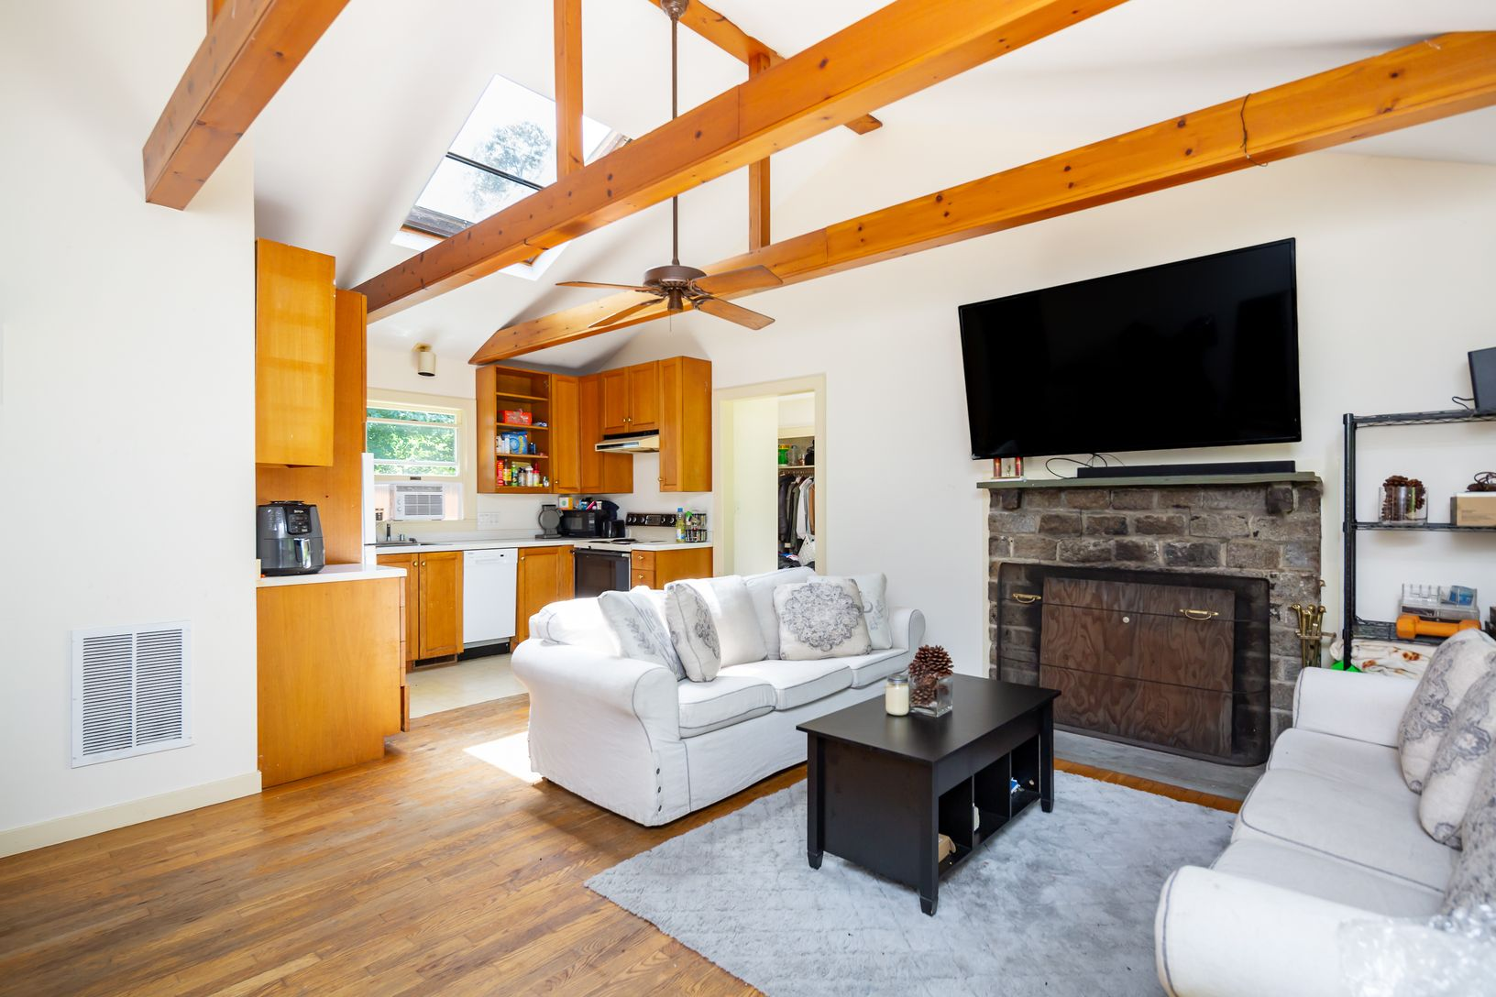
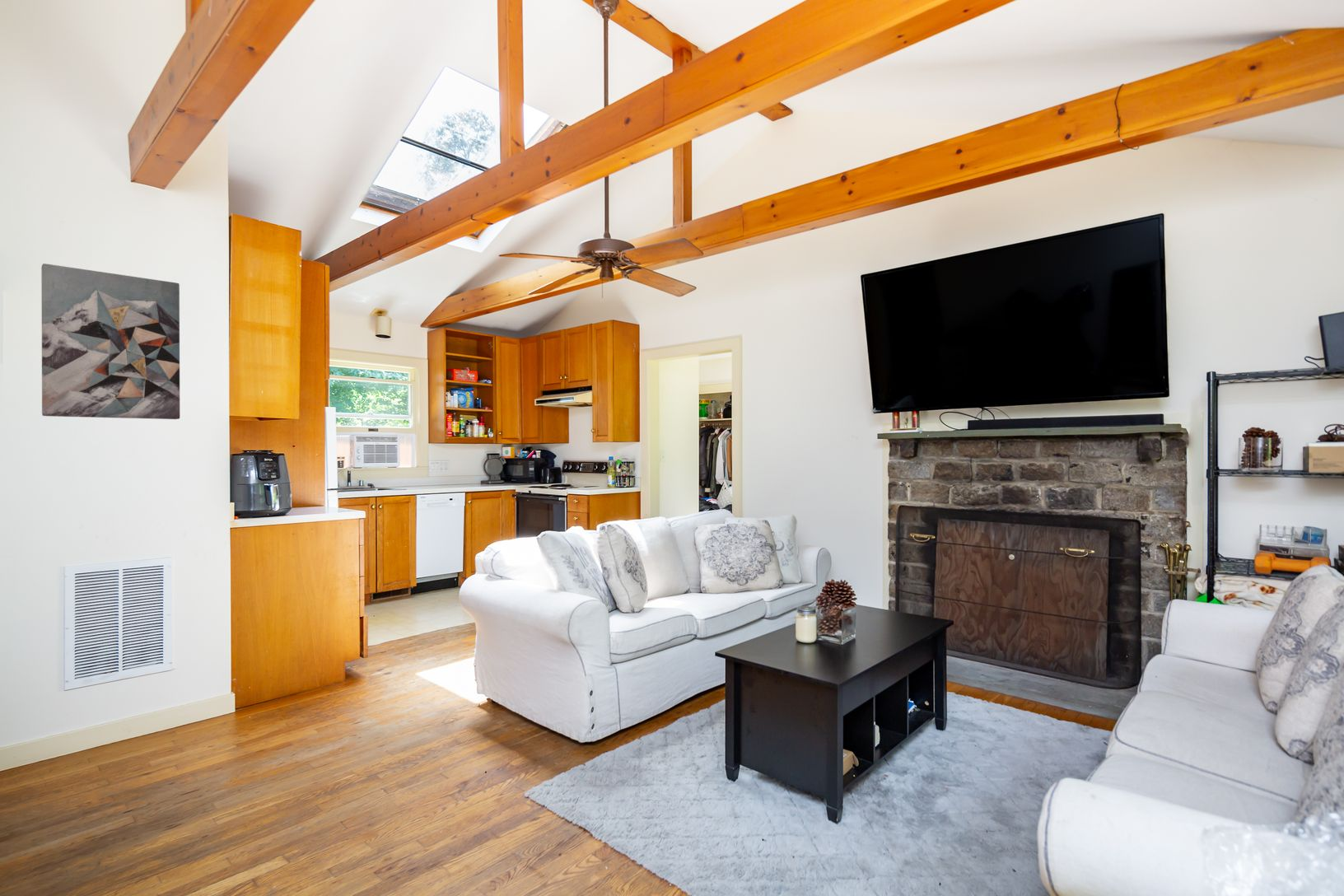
+ wall art [40,263,180,420]
